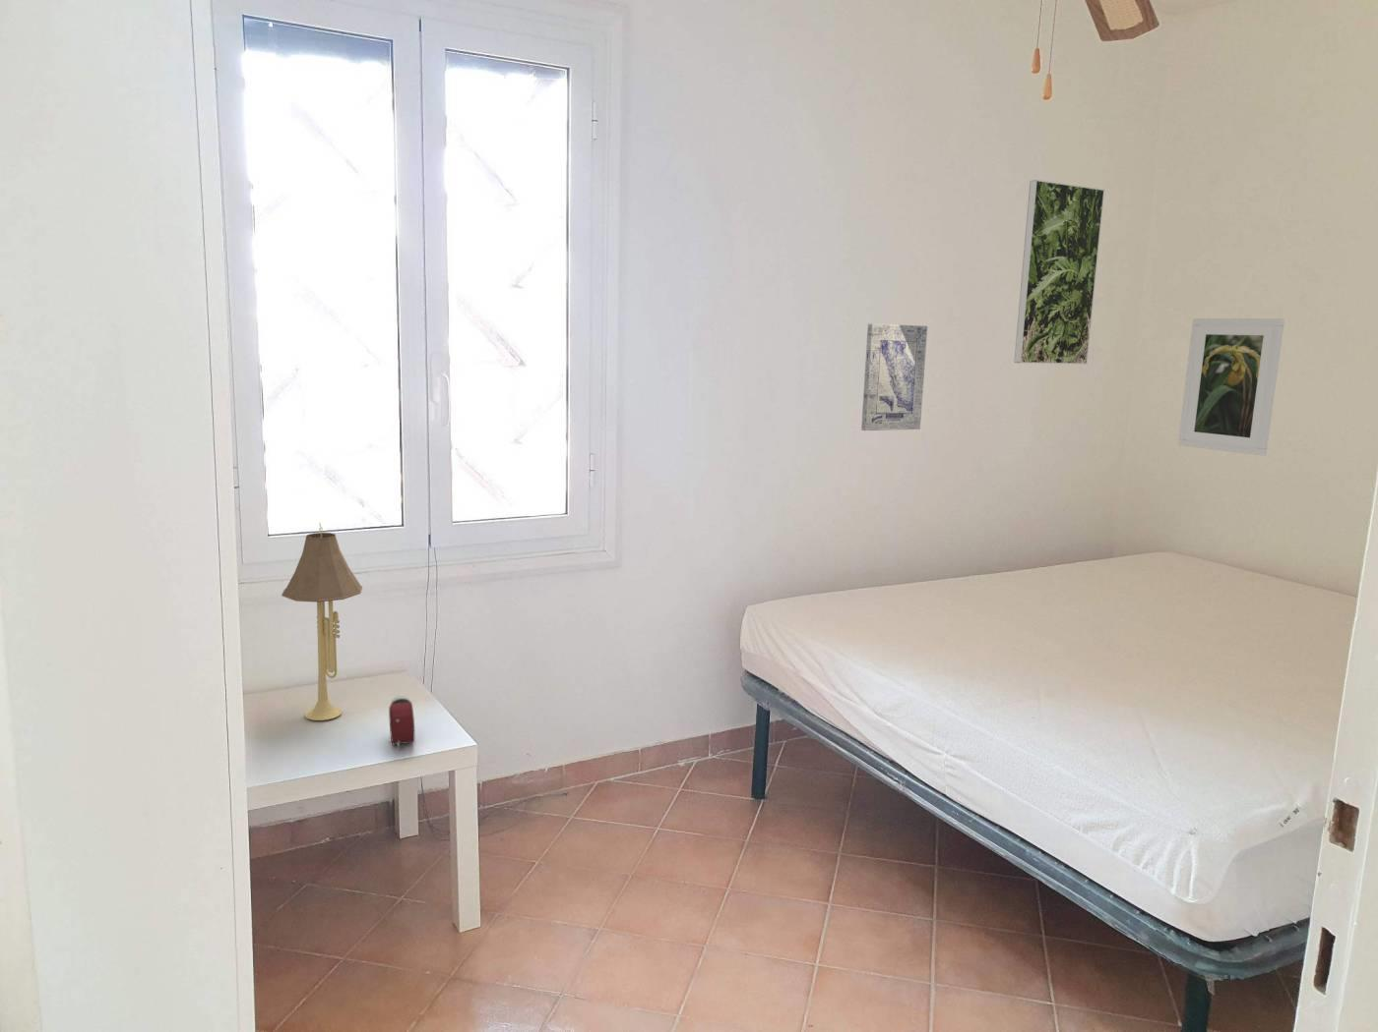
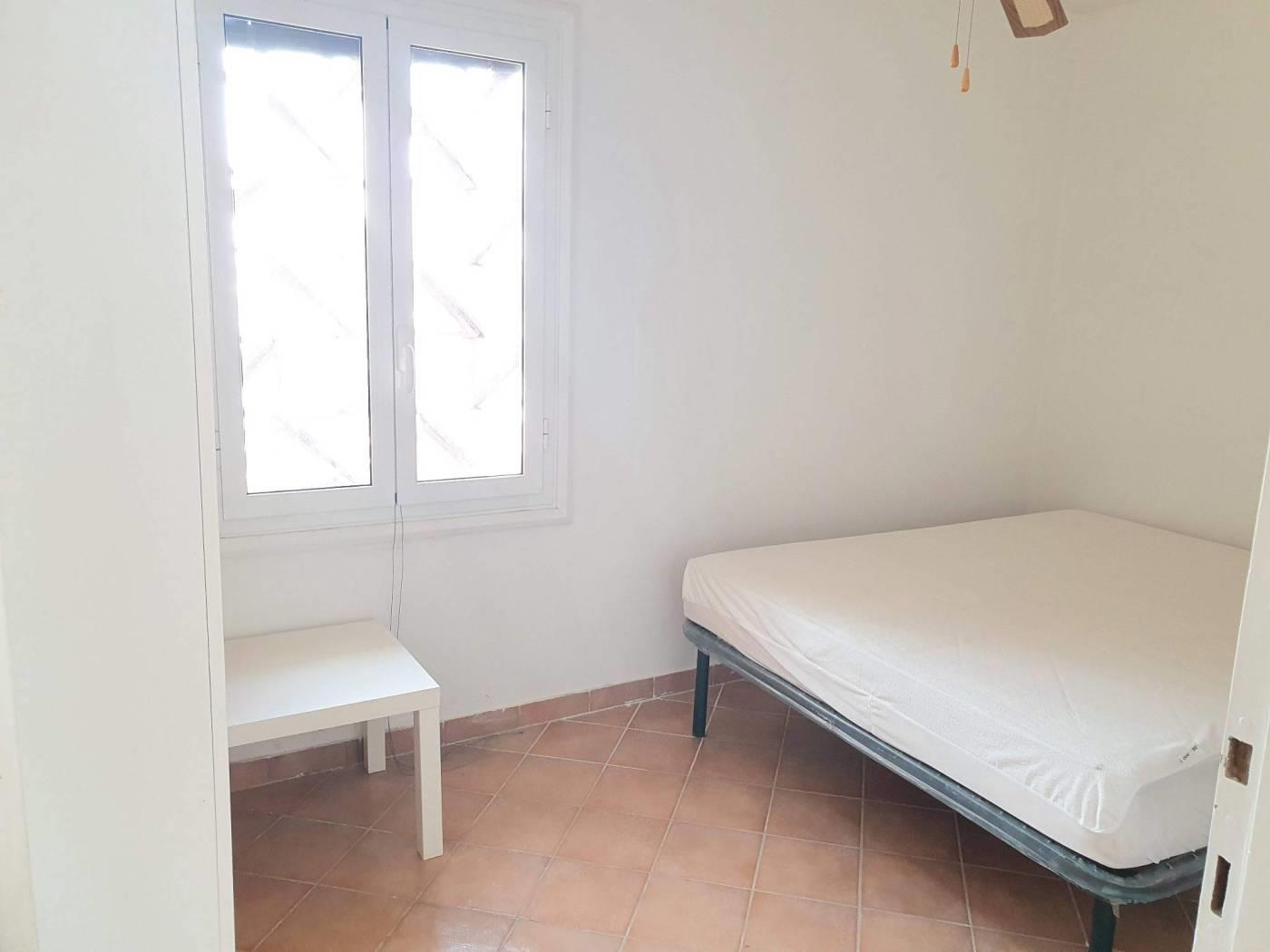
- alarm clock [387,694,416,751]
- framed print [1012,179,1106,365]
- table lamp [281,521,363,721]
- wall art [860,322,928,431]
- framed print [1177,318,1286,457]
